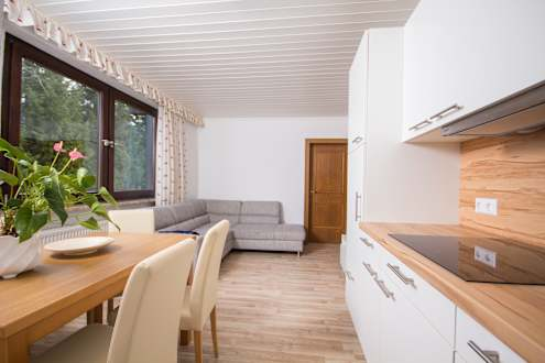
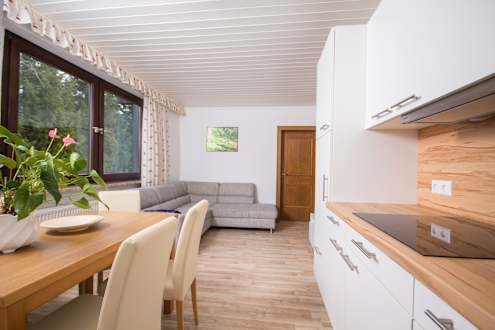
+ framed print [206,126,239,153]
